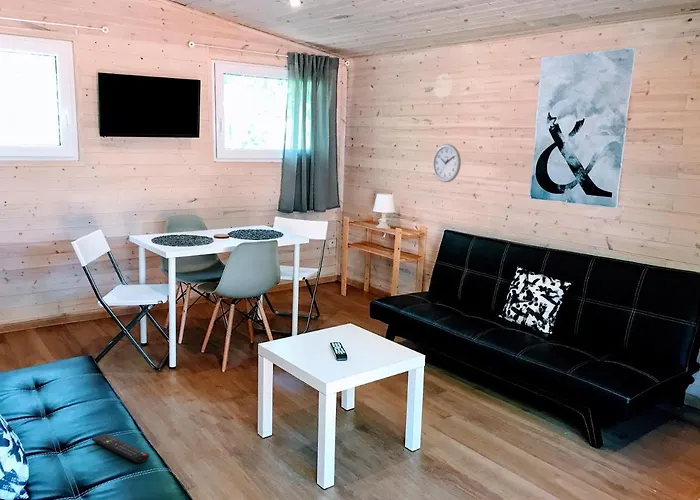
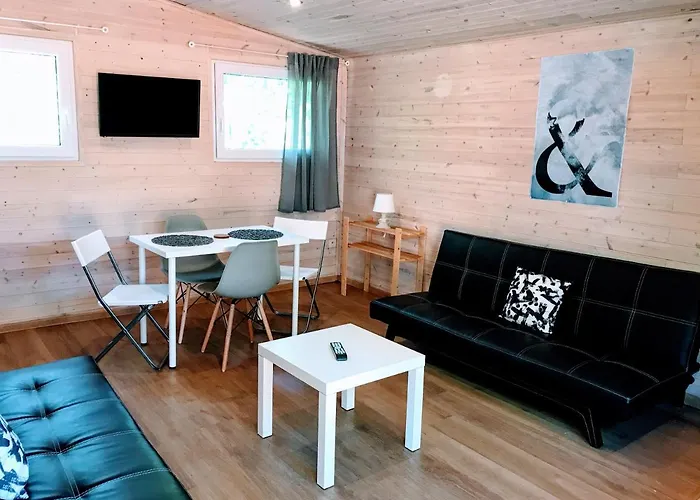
- wall clock [432,143,462,183]
- remote control [91,432,150,464]
